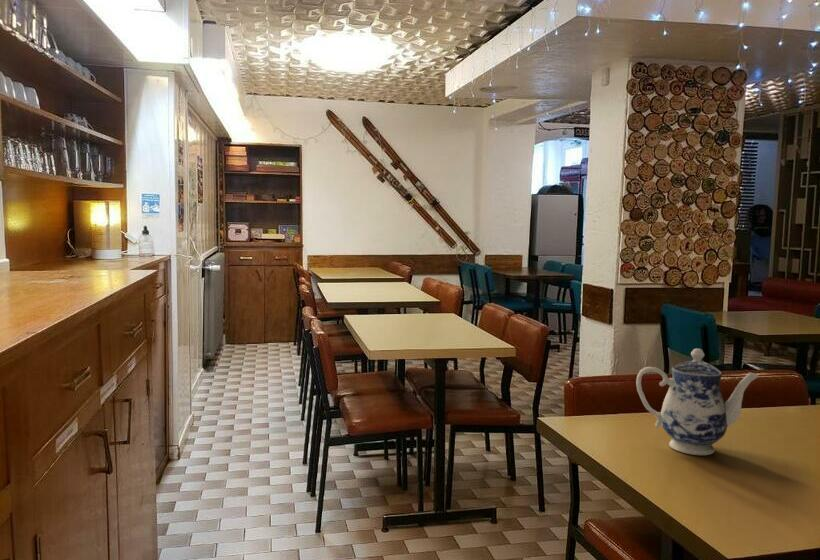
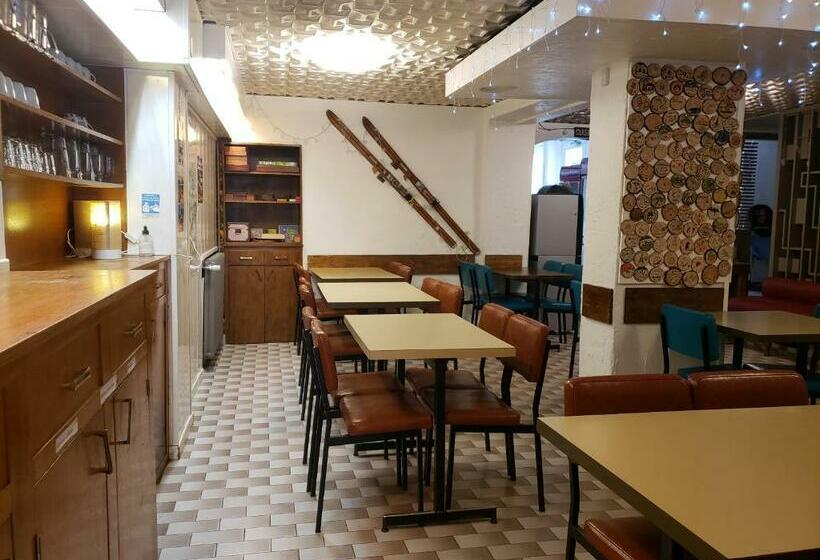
- teapot [635,348,760,456]
